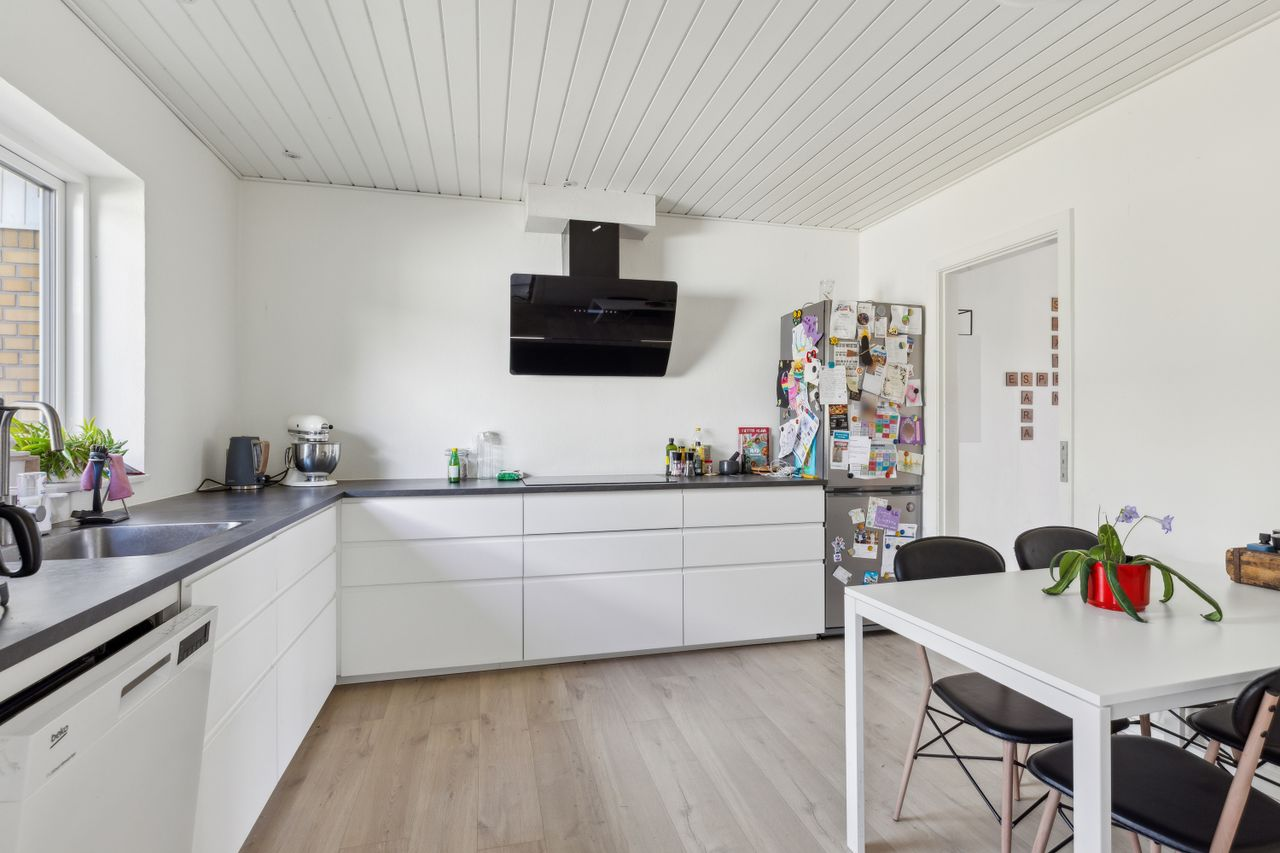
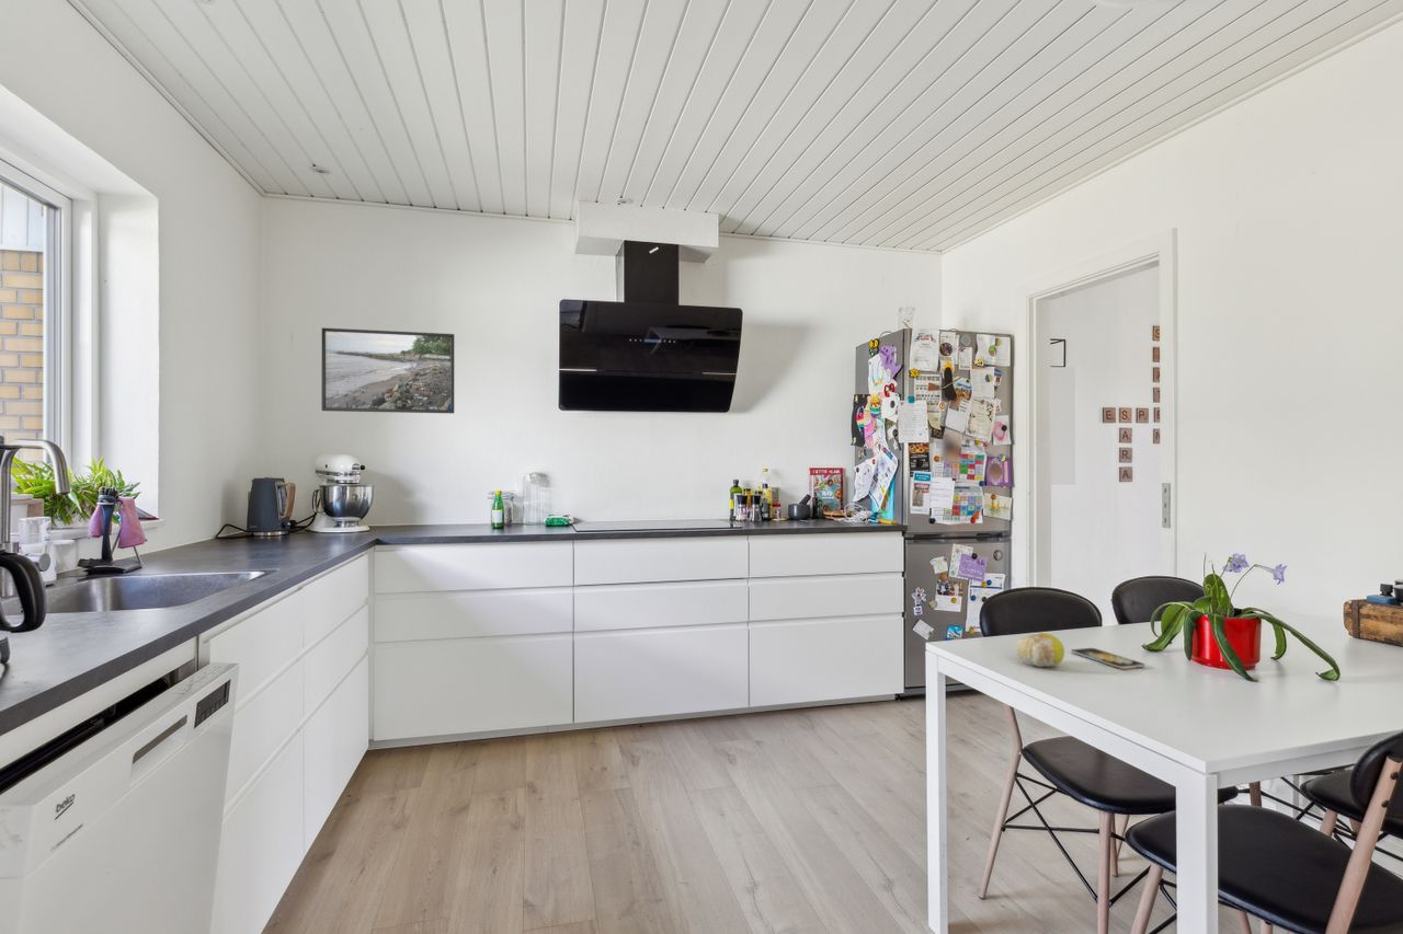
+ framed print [320,326,455,415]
+ fruit [1015,632,1065,668]
+ smartphone [1070,647,1147,670]
